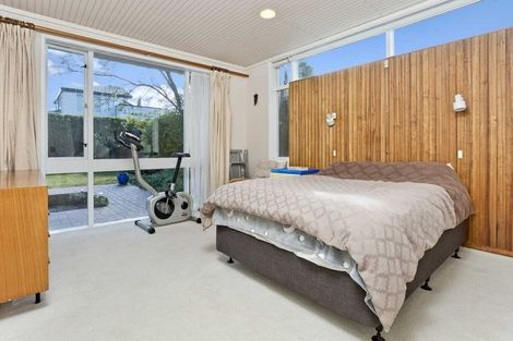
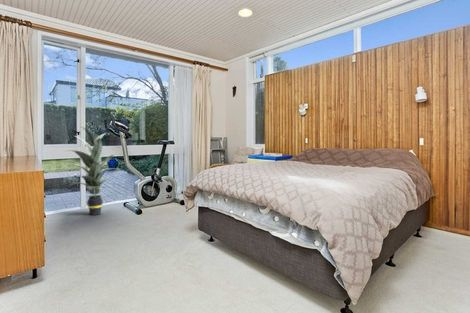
+ indoor plant [65,126,120,216]
